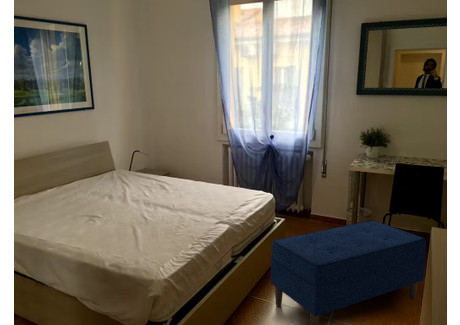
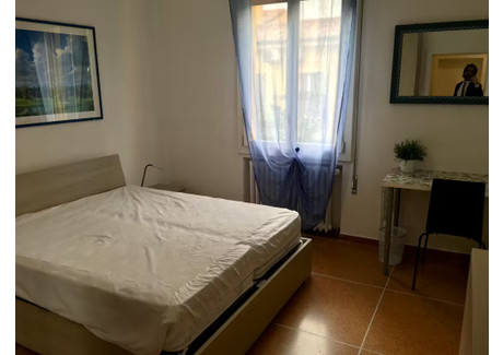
- bench [270,220,427,325]
